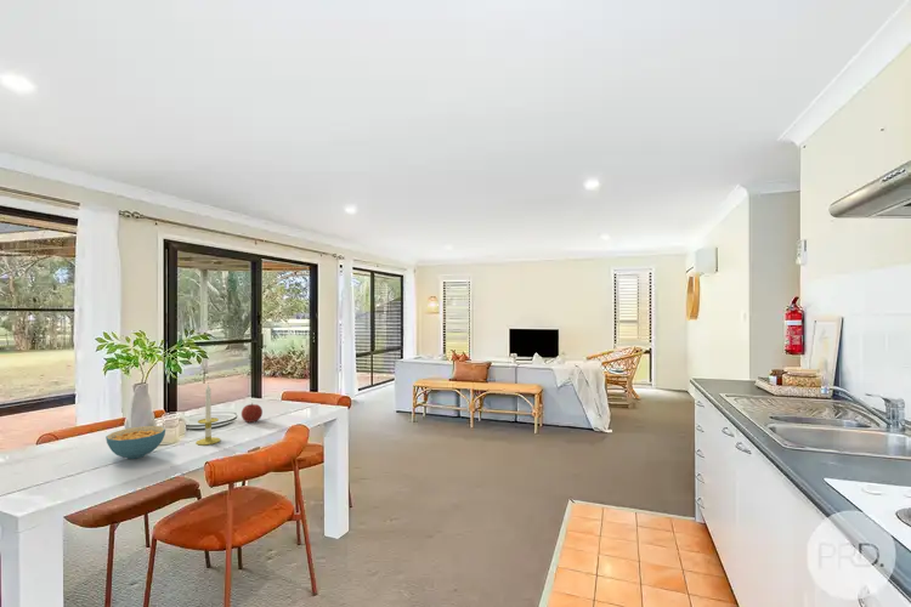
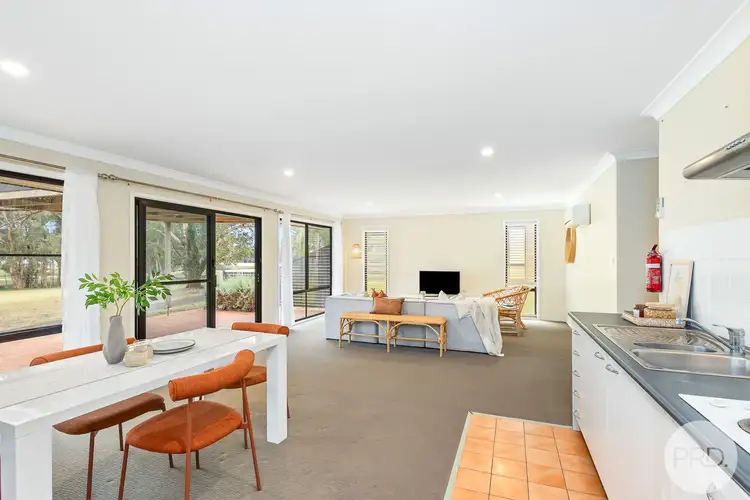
- cereal bowl [104,425,166,460]
- candle [194,384,221,447]
- fruit [241,402,264,424]
